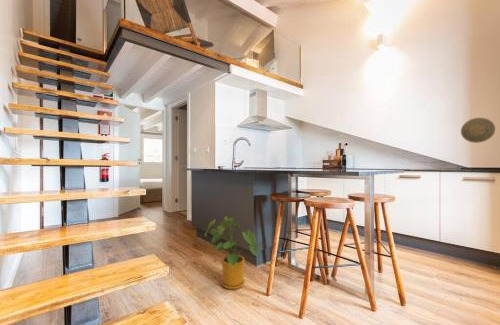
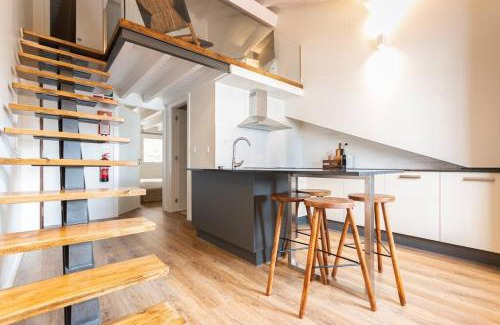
- house plant [204,215,259,290]
- decorative plate [460,117,496,144]
